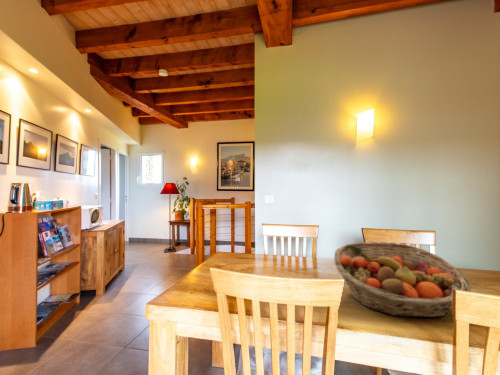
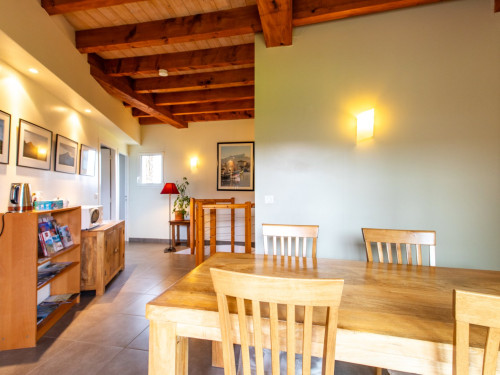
- fruit basket [333,241,472,318]
